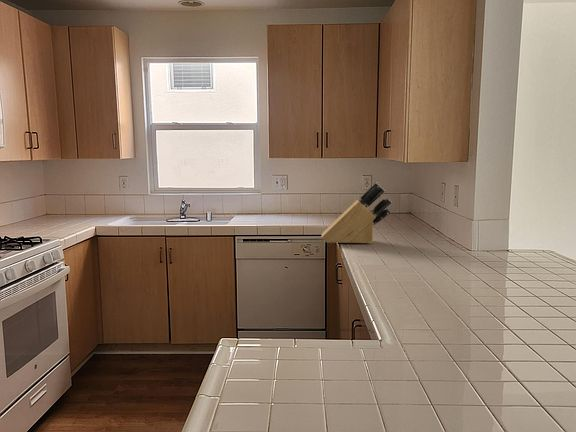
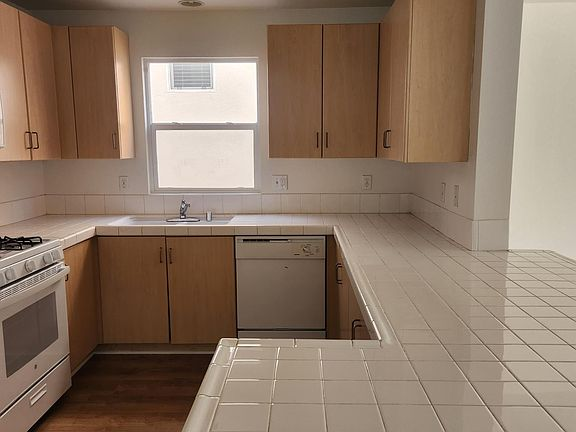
- knife block [321,181,393,245]
